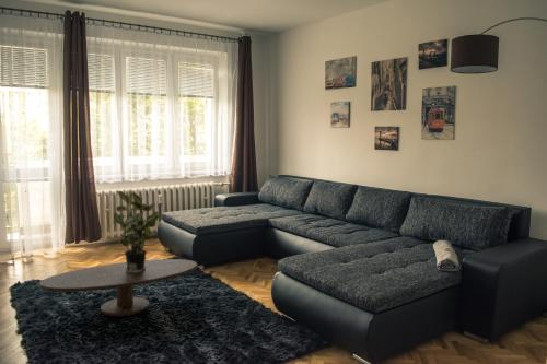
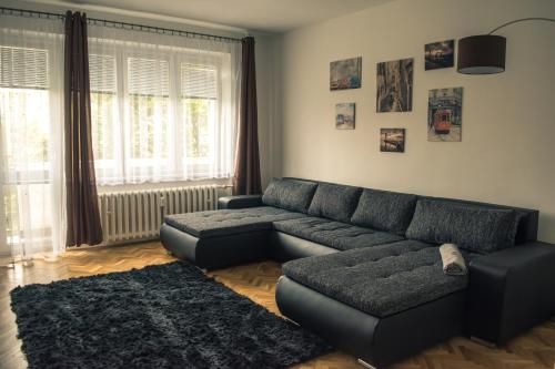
- coffee table [38,258,198,317]
- potted plant [113,189,161,273]
